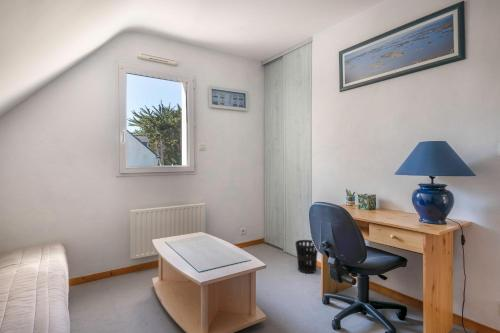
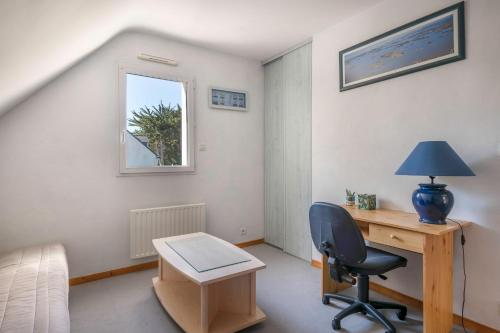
- wastebasket [294,239,319,274]
